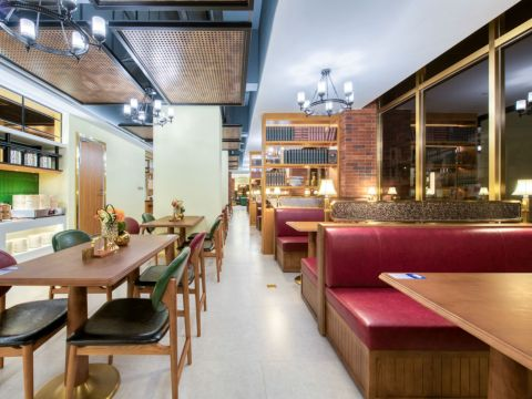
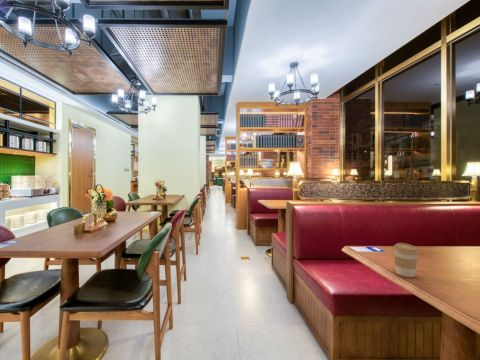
+ coffee cup [392,242,420,278]
